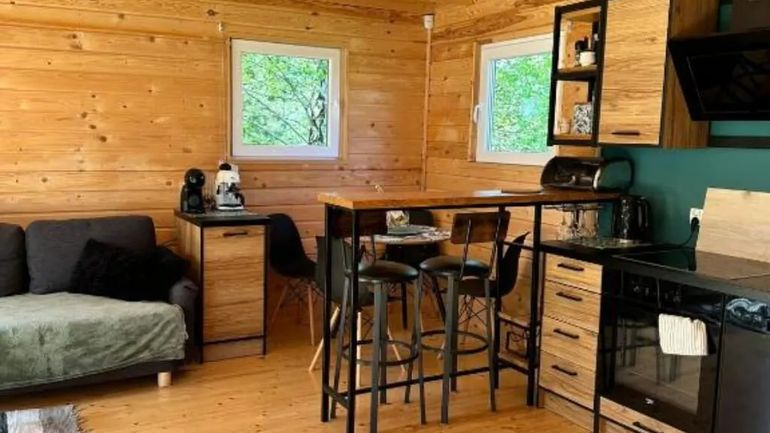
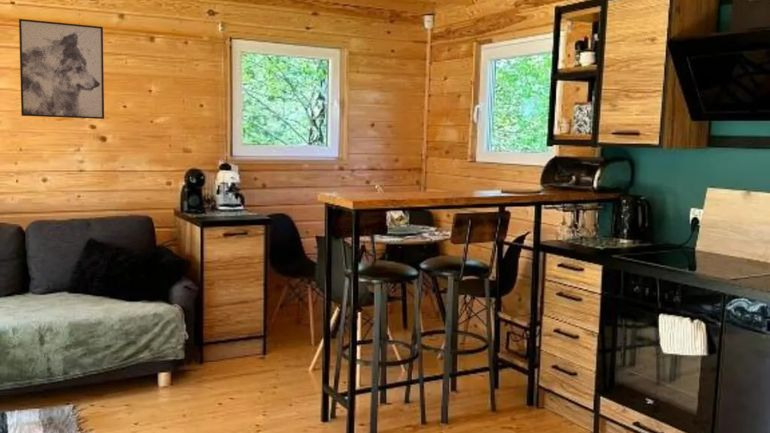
+ wall art [18,18,105,120]
